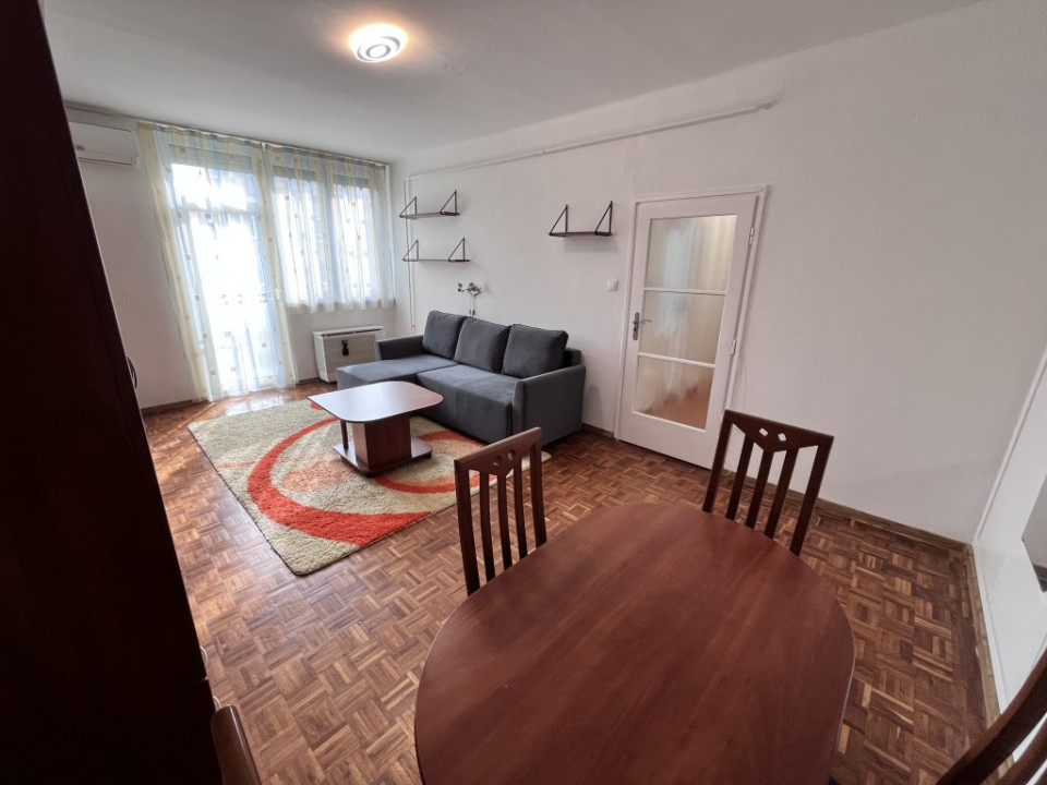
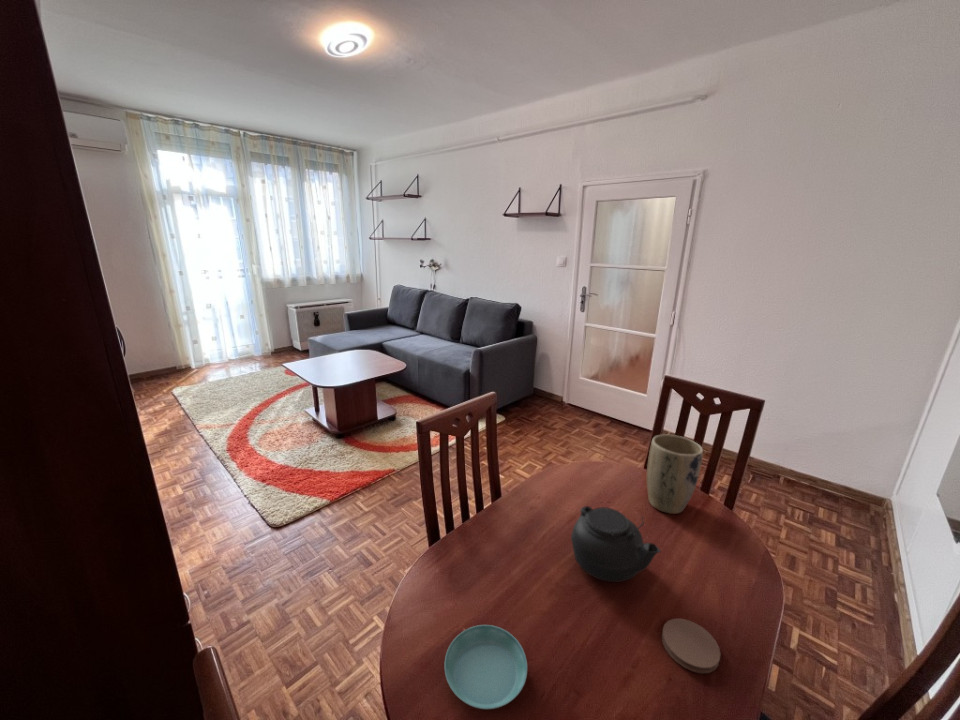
+ teapot [570,501,662,583]
+ saucer [443,624,528,710]
+ coaster [661,617,722,674]
+ plant pot [646,434,704,515]
